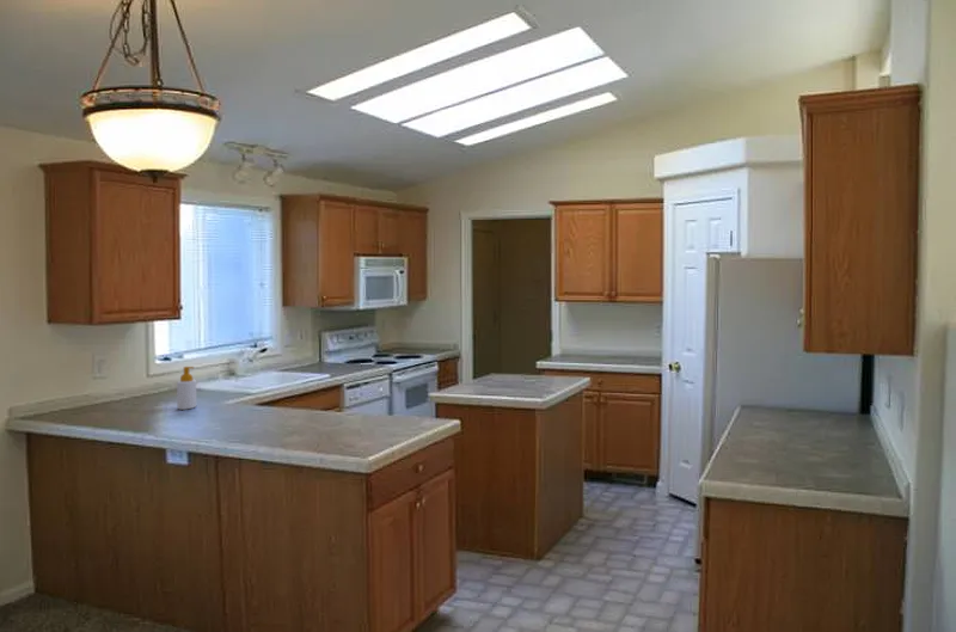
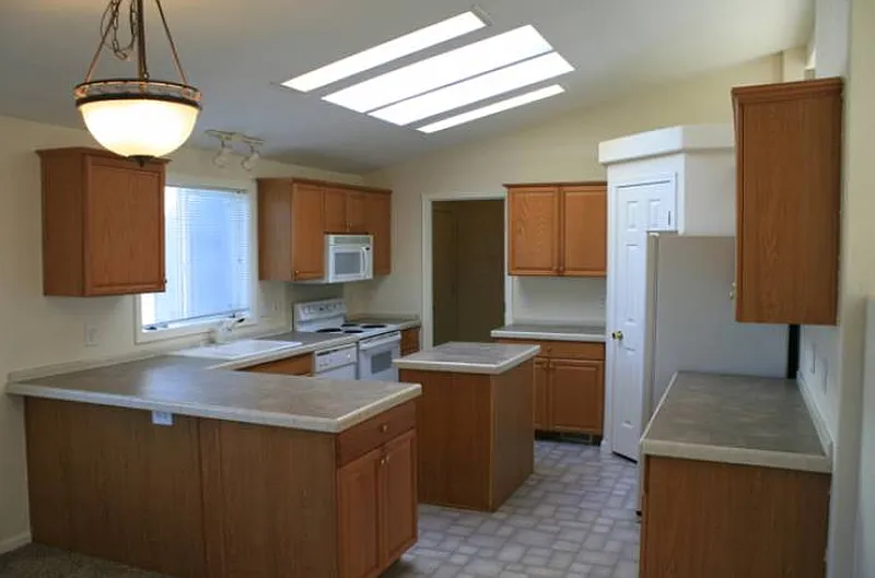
- soap bottle [176,366,197,411]
